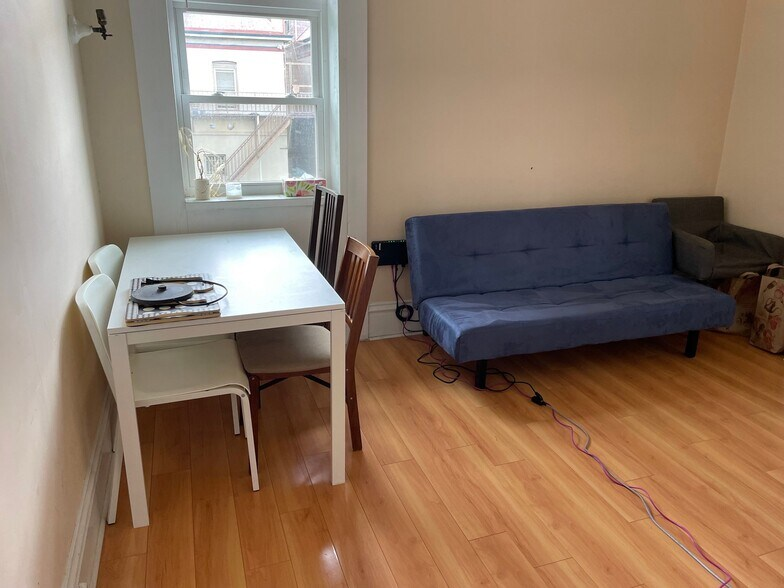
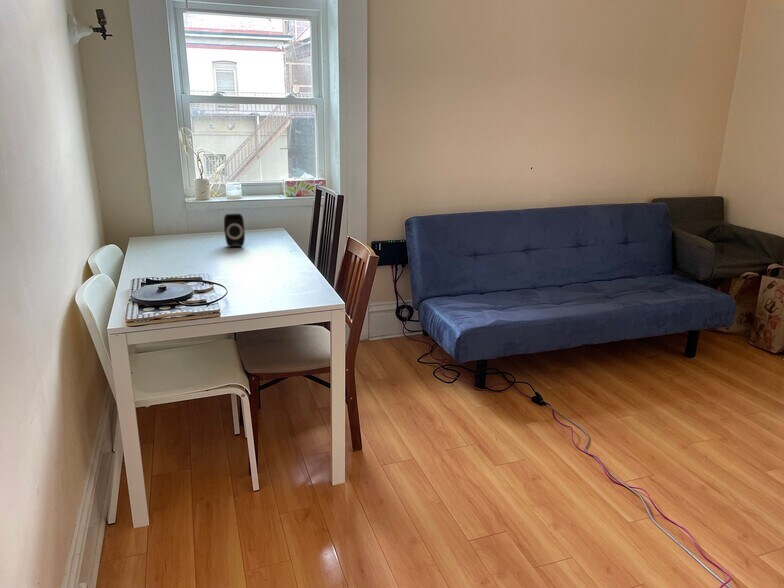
+ speaker [223,213,246,248]
